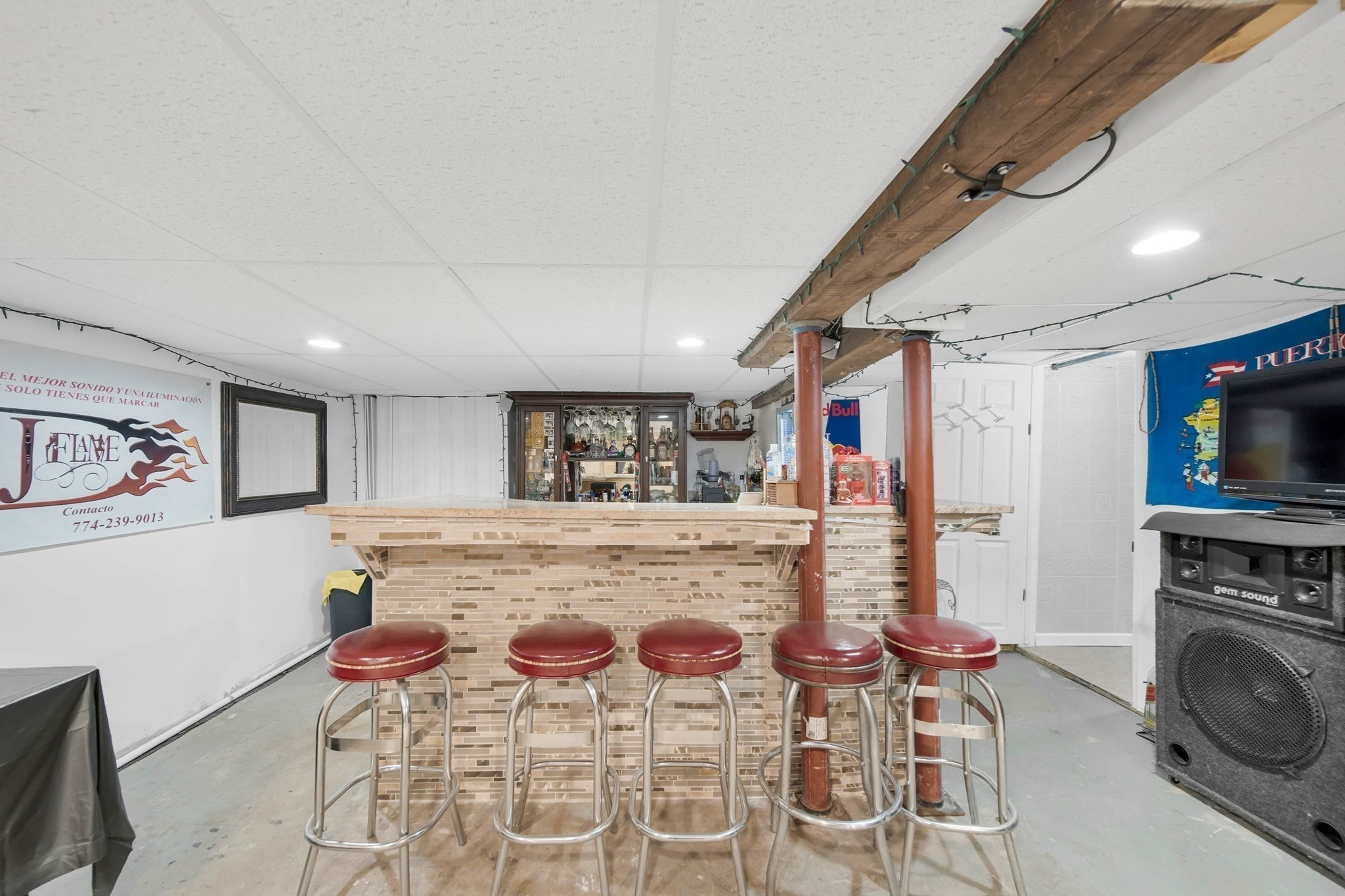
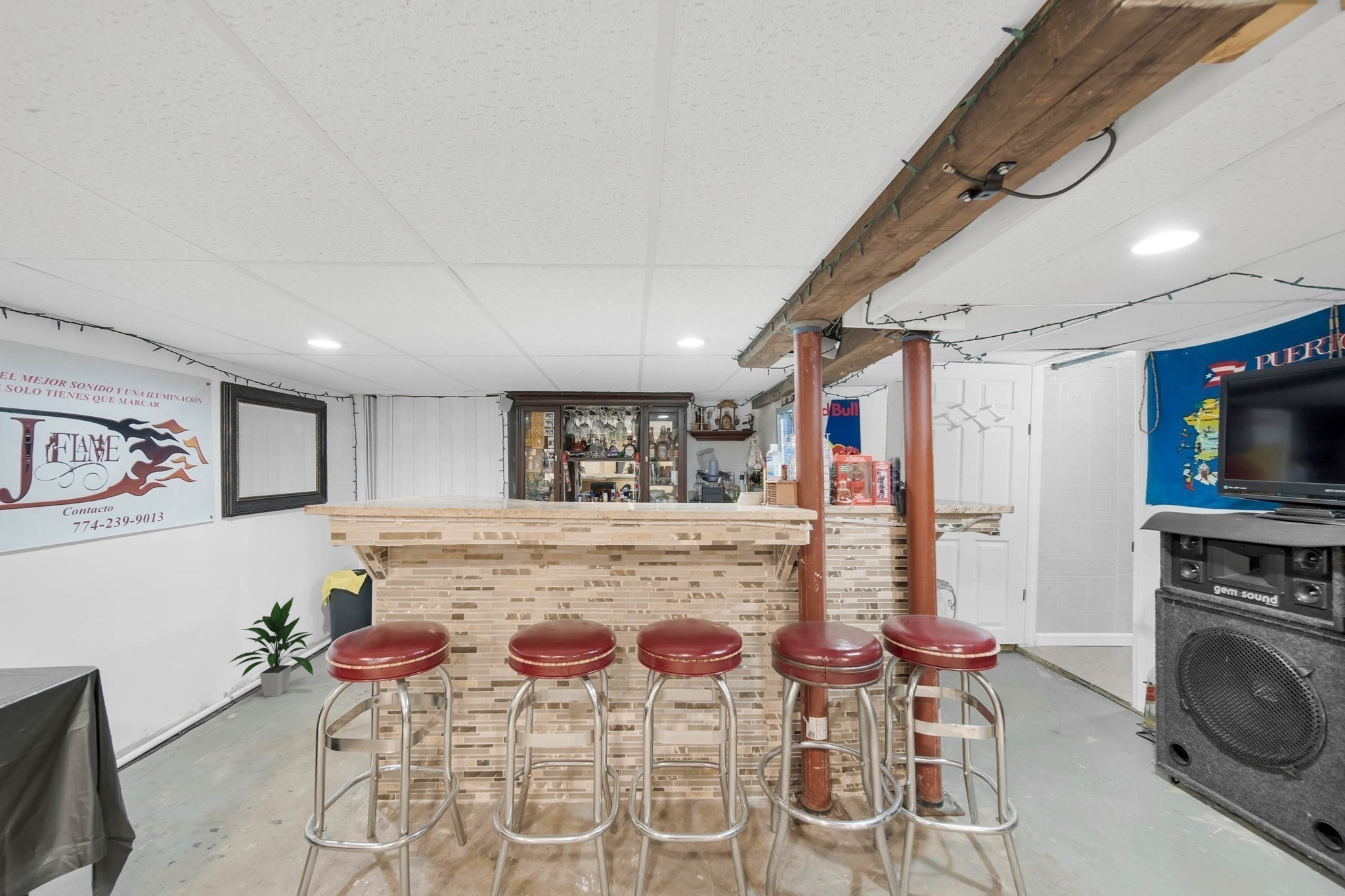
+ indoor plant [228,596,314,697]
